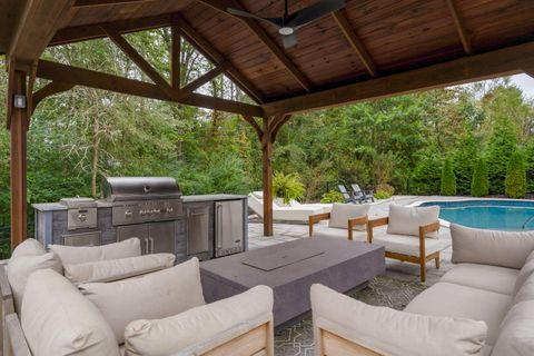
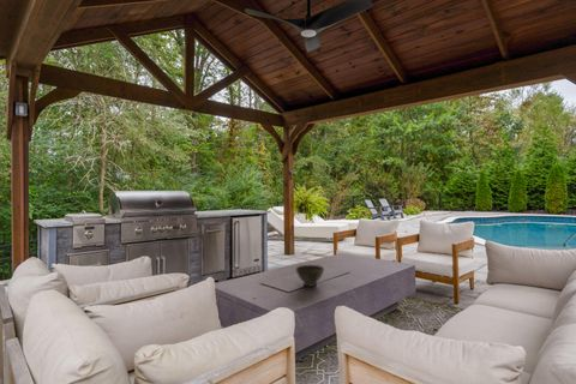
+ bowl [294,264,325,288]
